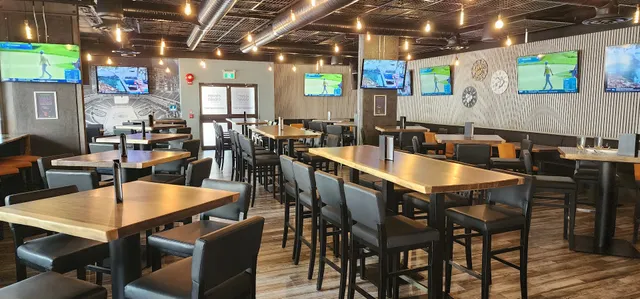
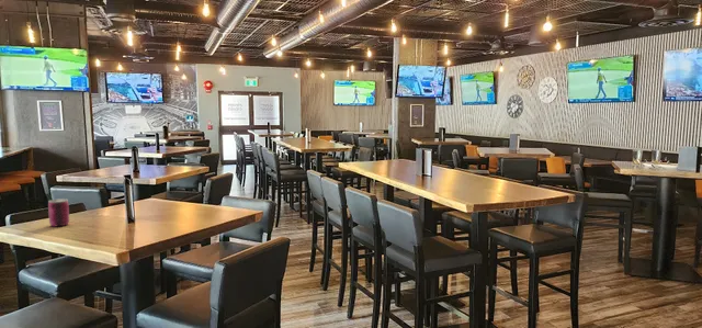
+ can [47,197,70,227]
